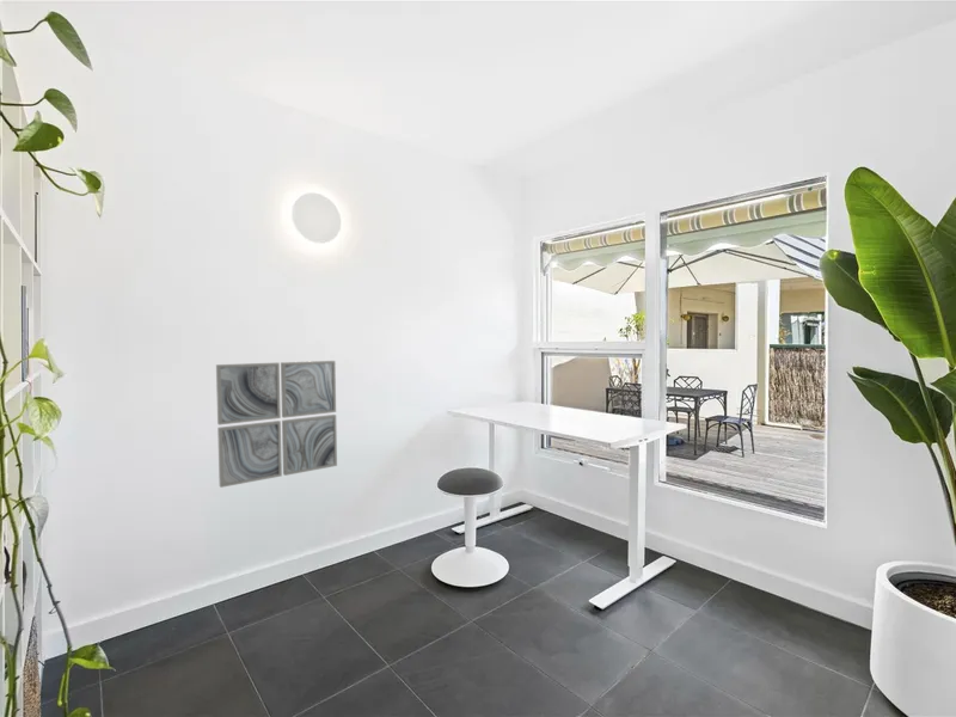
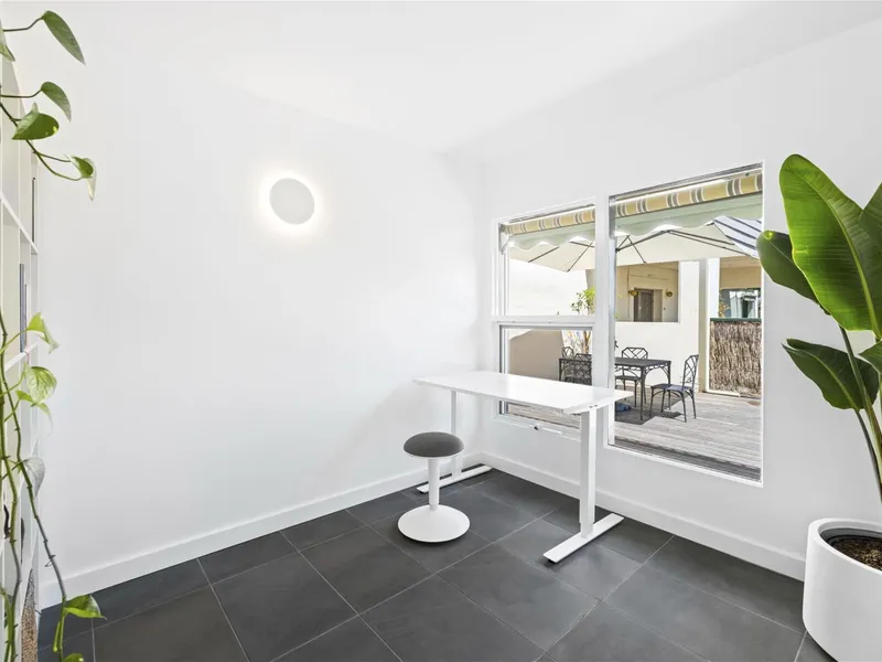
- wall art [215,360,338,489]
